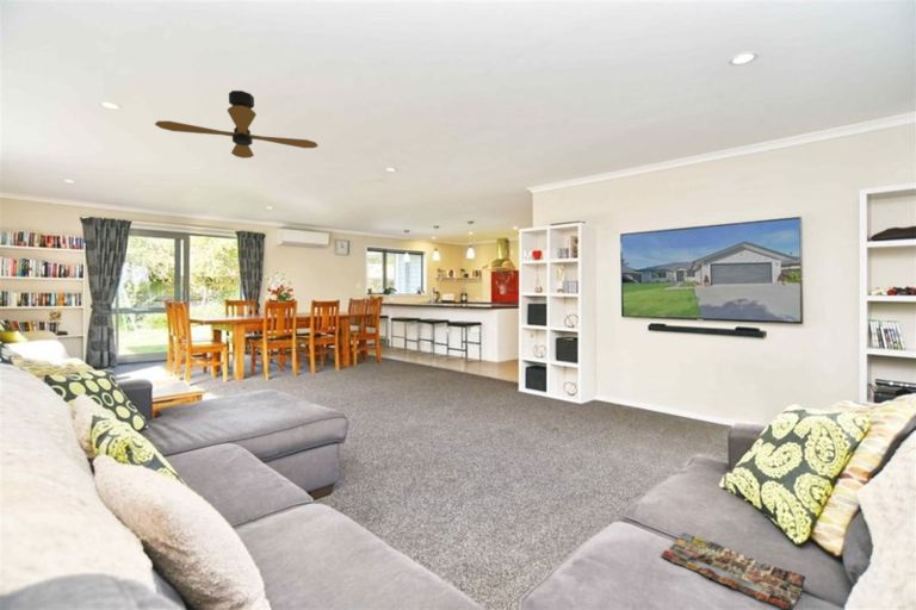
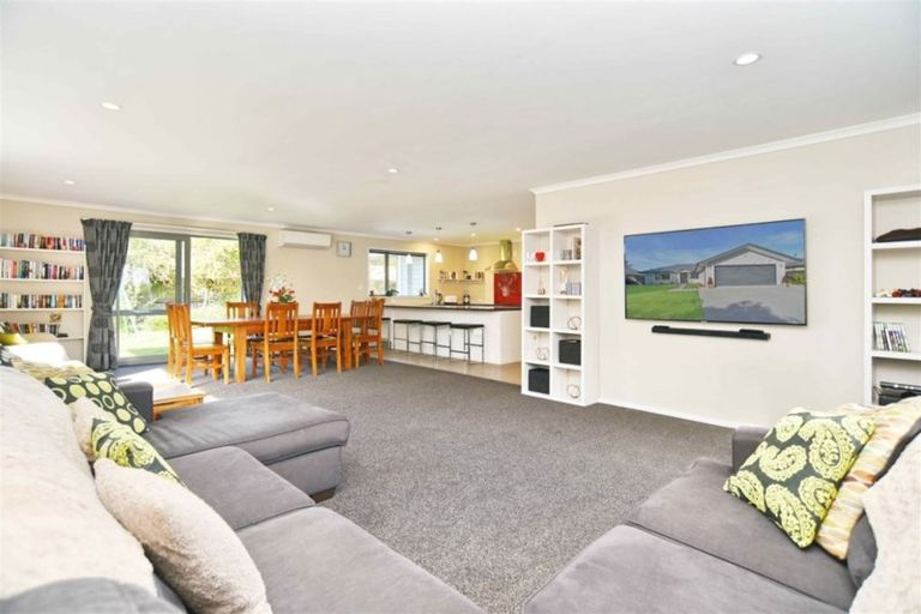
- ceiling fan [154,89,320,160]
- magazine [660,531,807,610]
